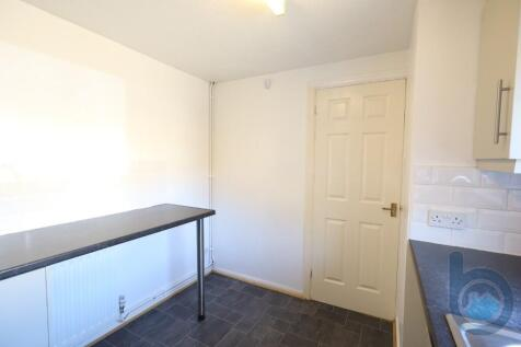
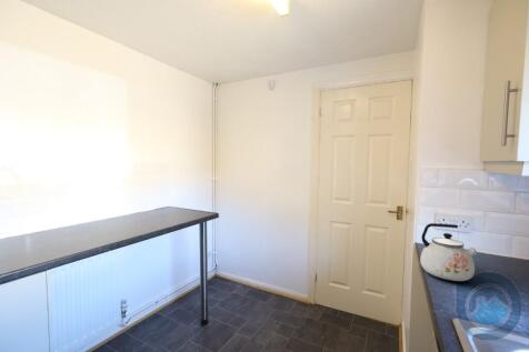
+ kettle [419,222,478,282]
